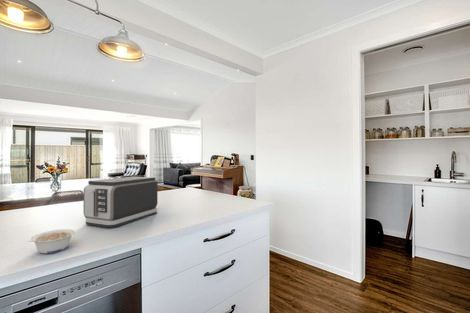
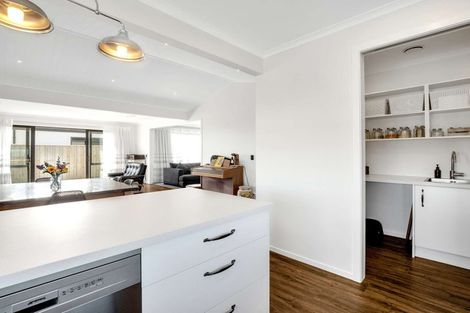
- legume [28,228,76,255]
- toaster [83,176,158,229]
